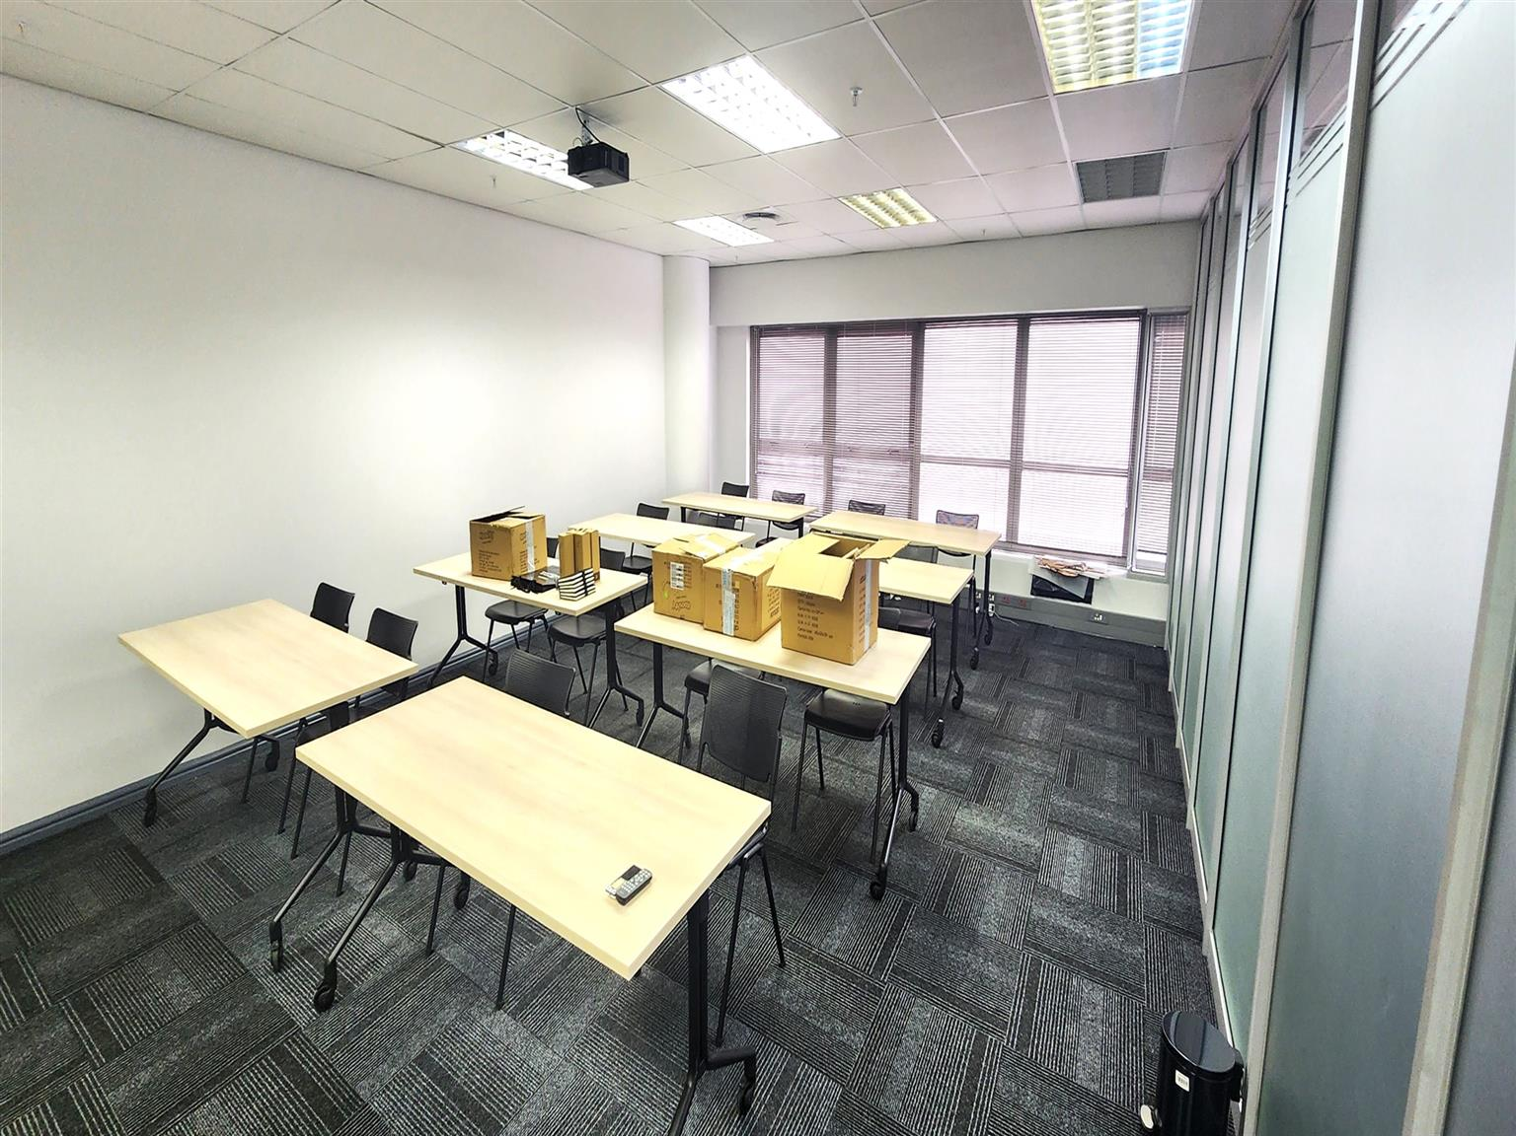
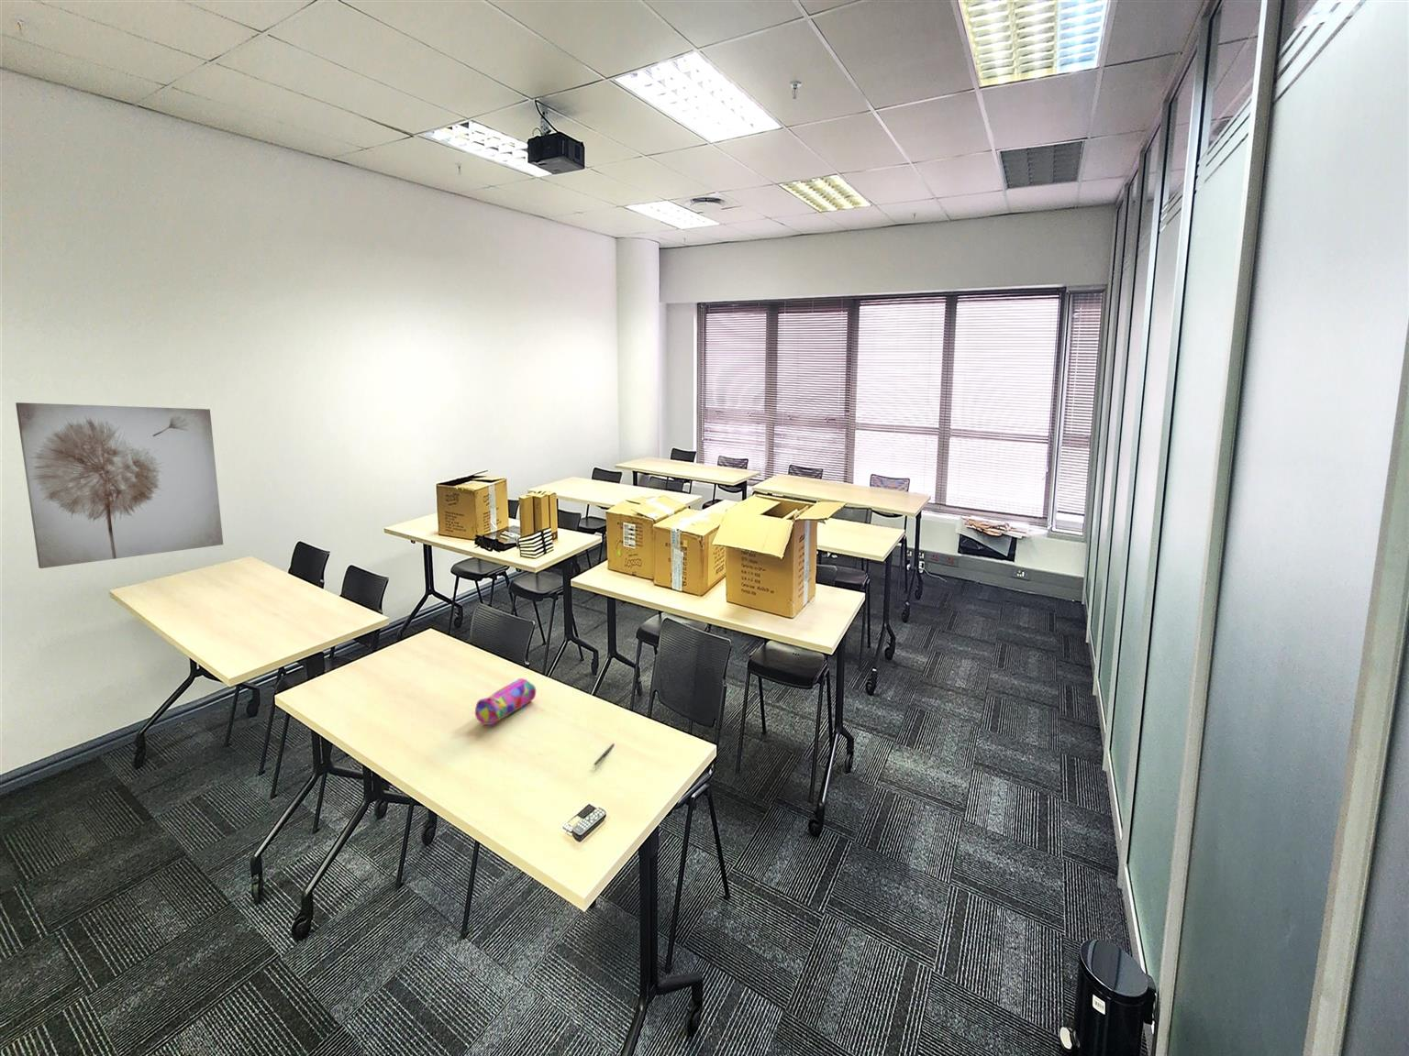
+ wall art [14,402,224,569]
+ pen [592,742,616,766]
+ pencil case [474,678,537,725]
